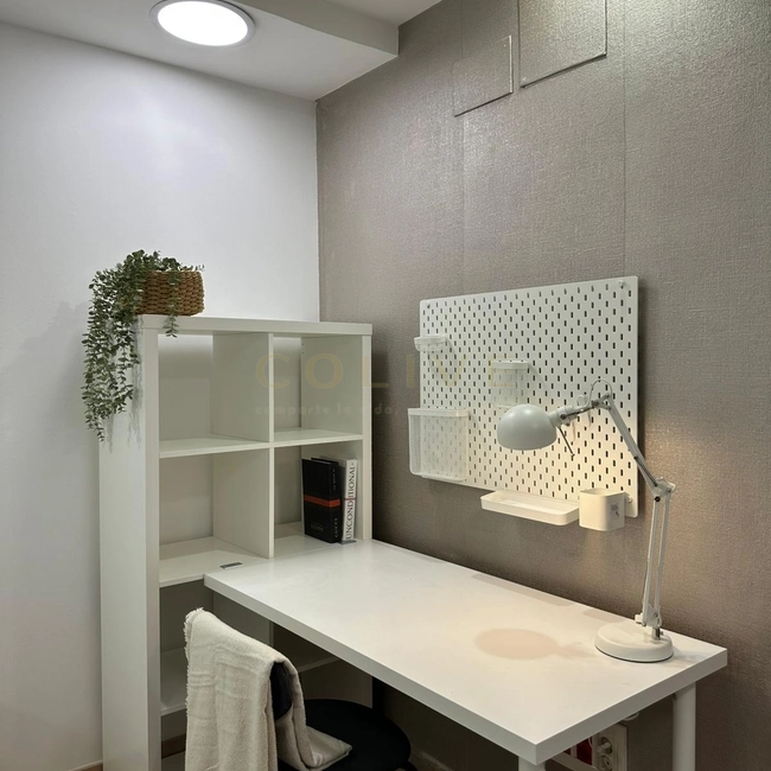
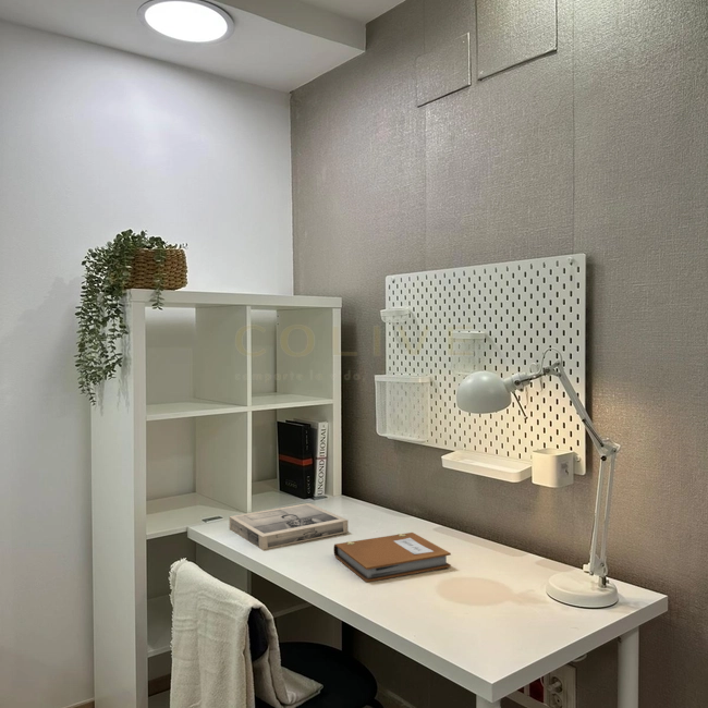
+ photo frame [229,502,349,551]
+ notebook [332,532,452,583]
